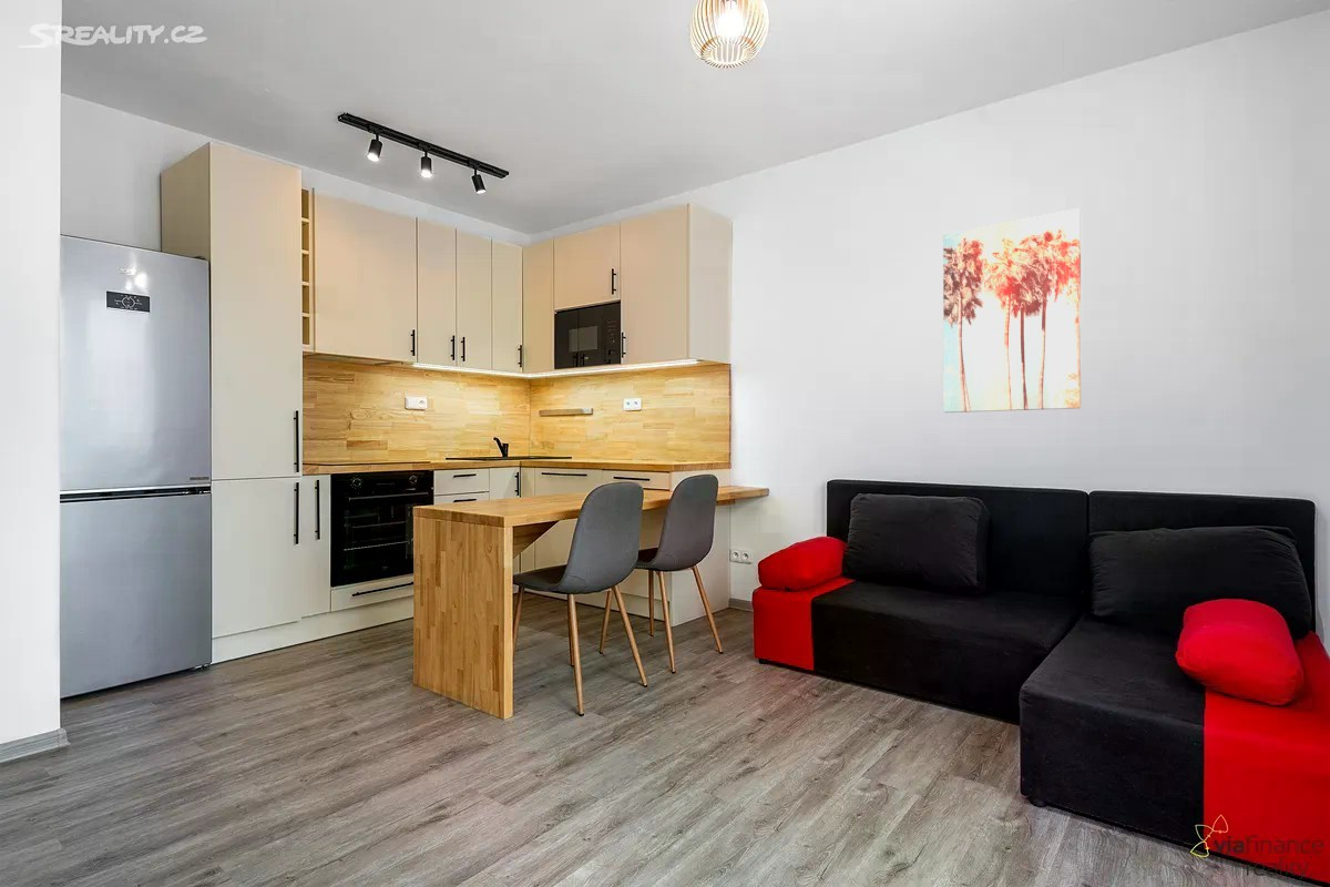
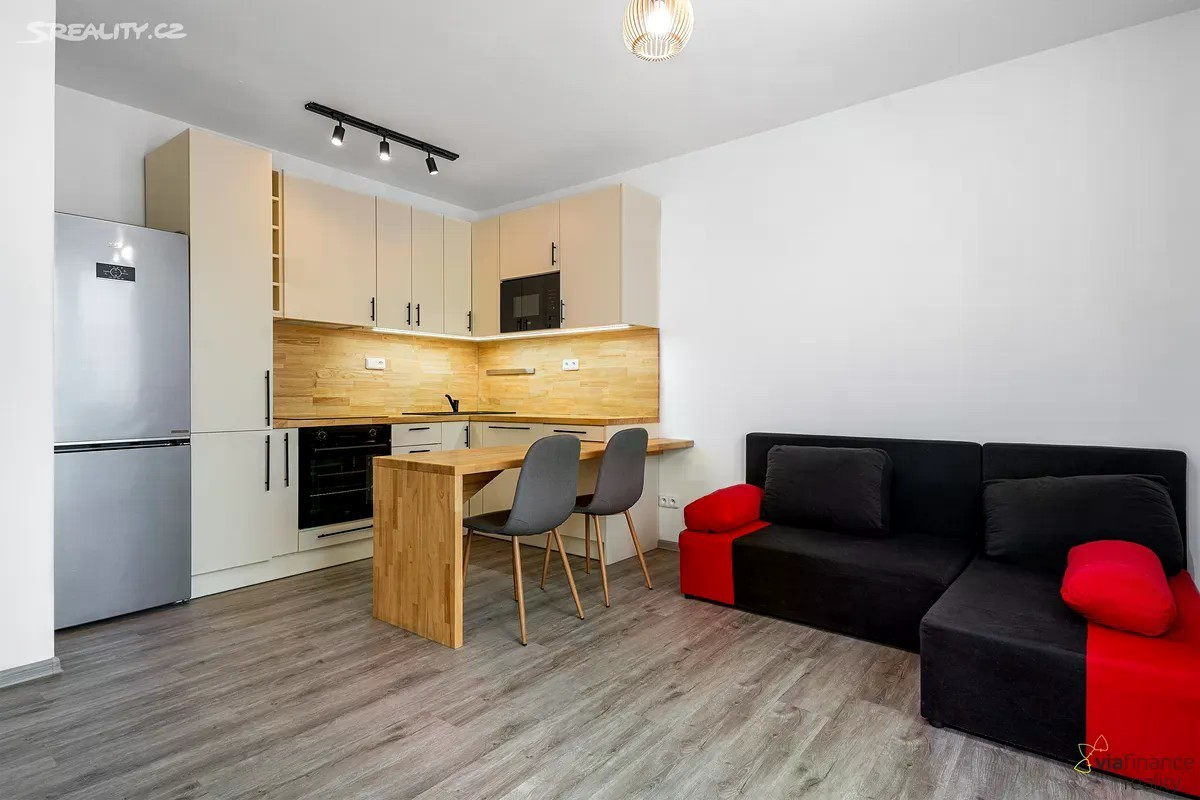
- wall art [942,207,1082,414]
